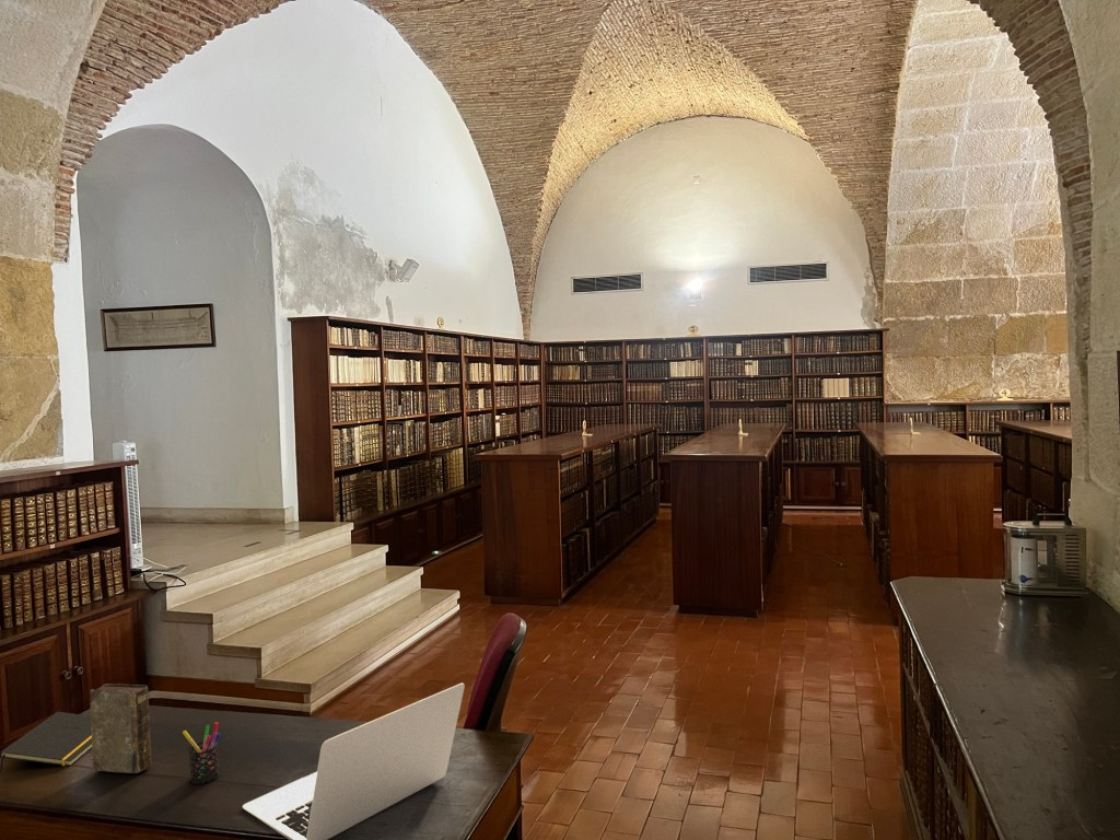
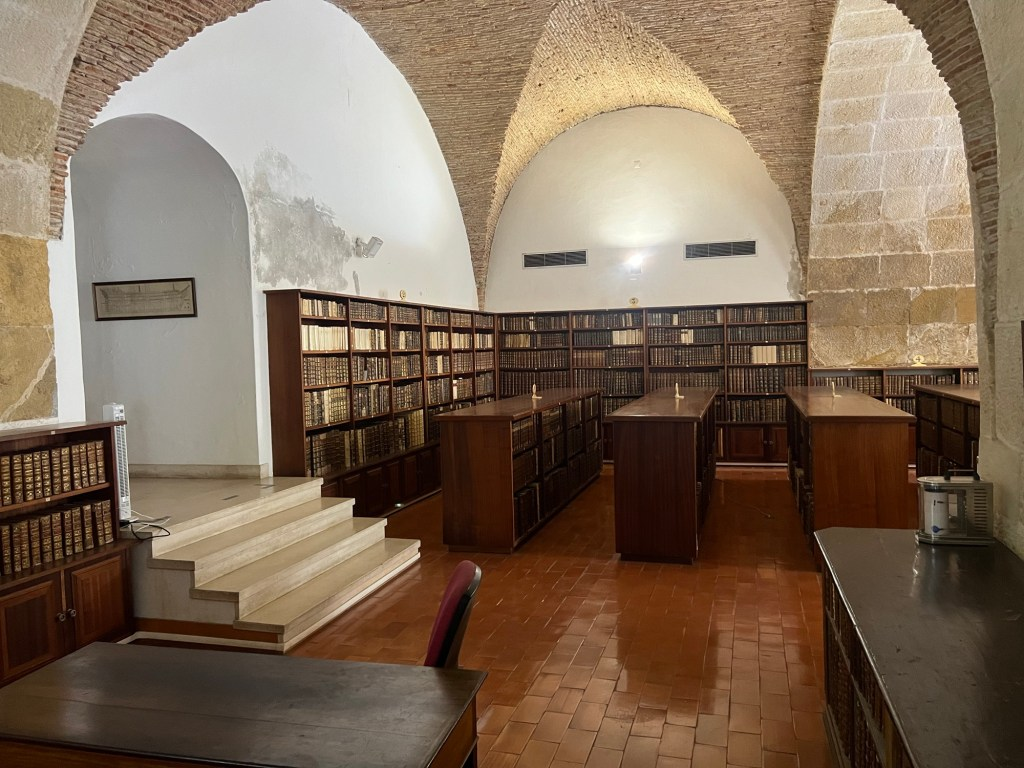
- laptop [242,682,466,840]
- notepad [0,711,92,773]
- pen holder [182,721,222,785]
- book [89,682,153,774]
